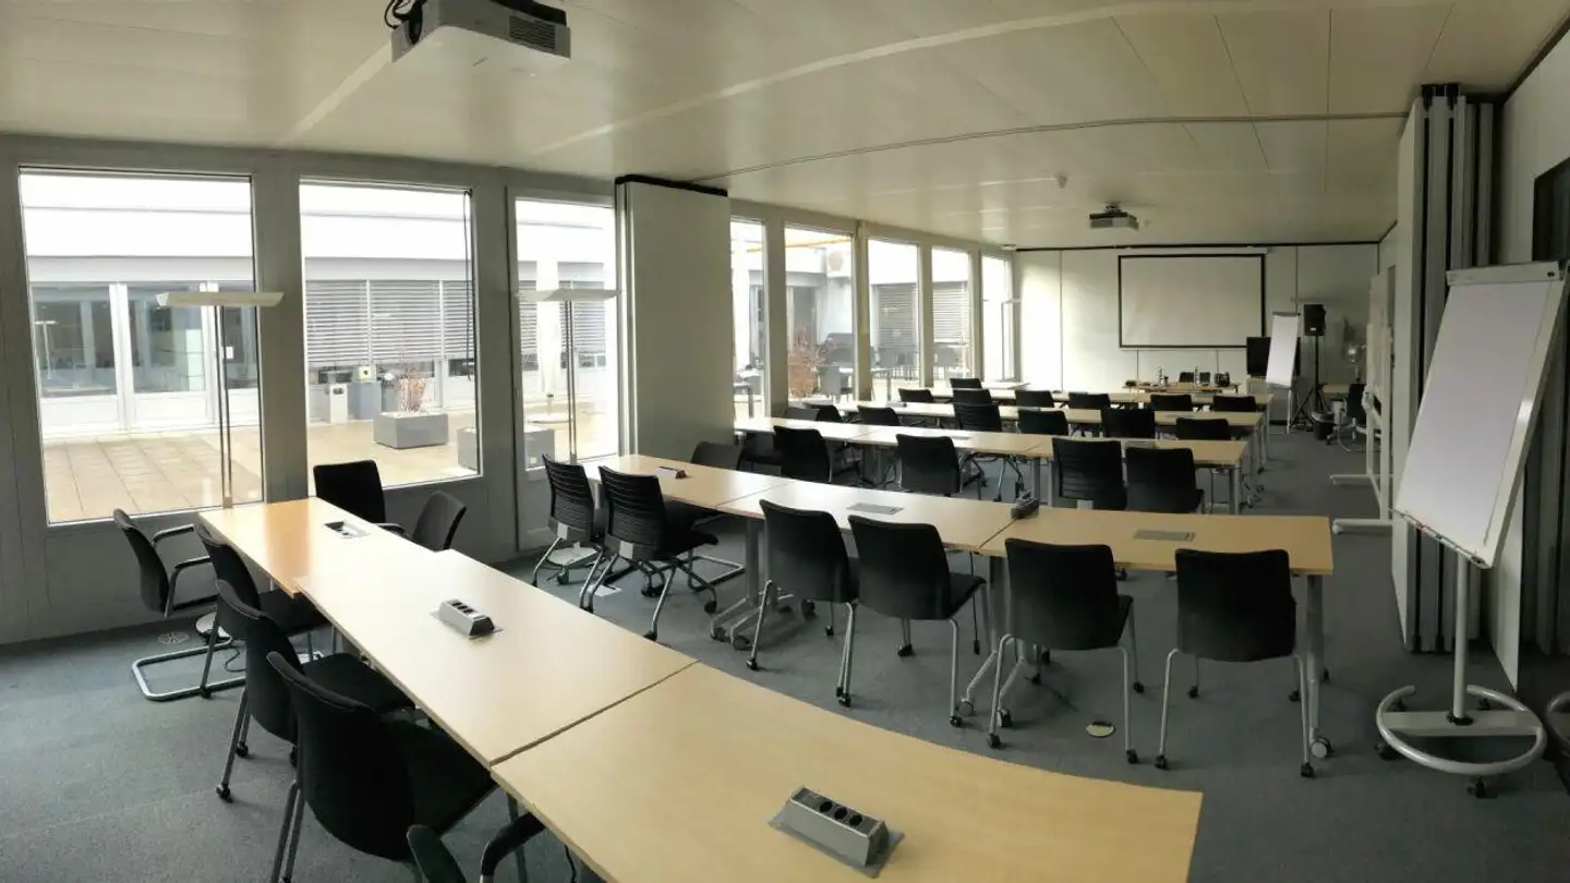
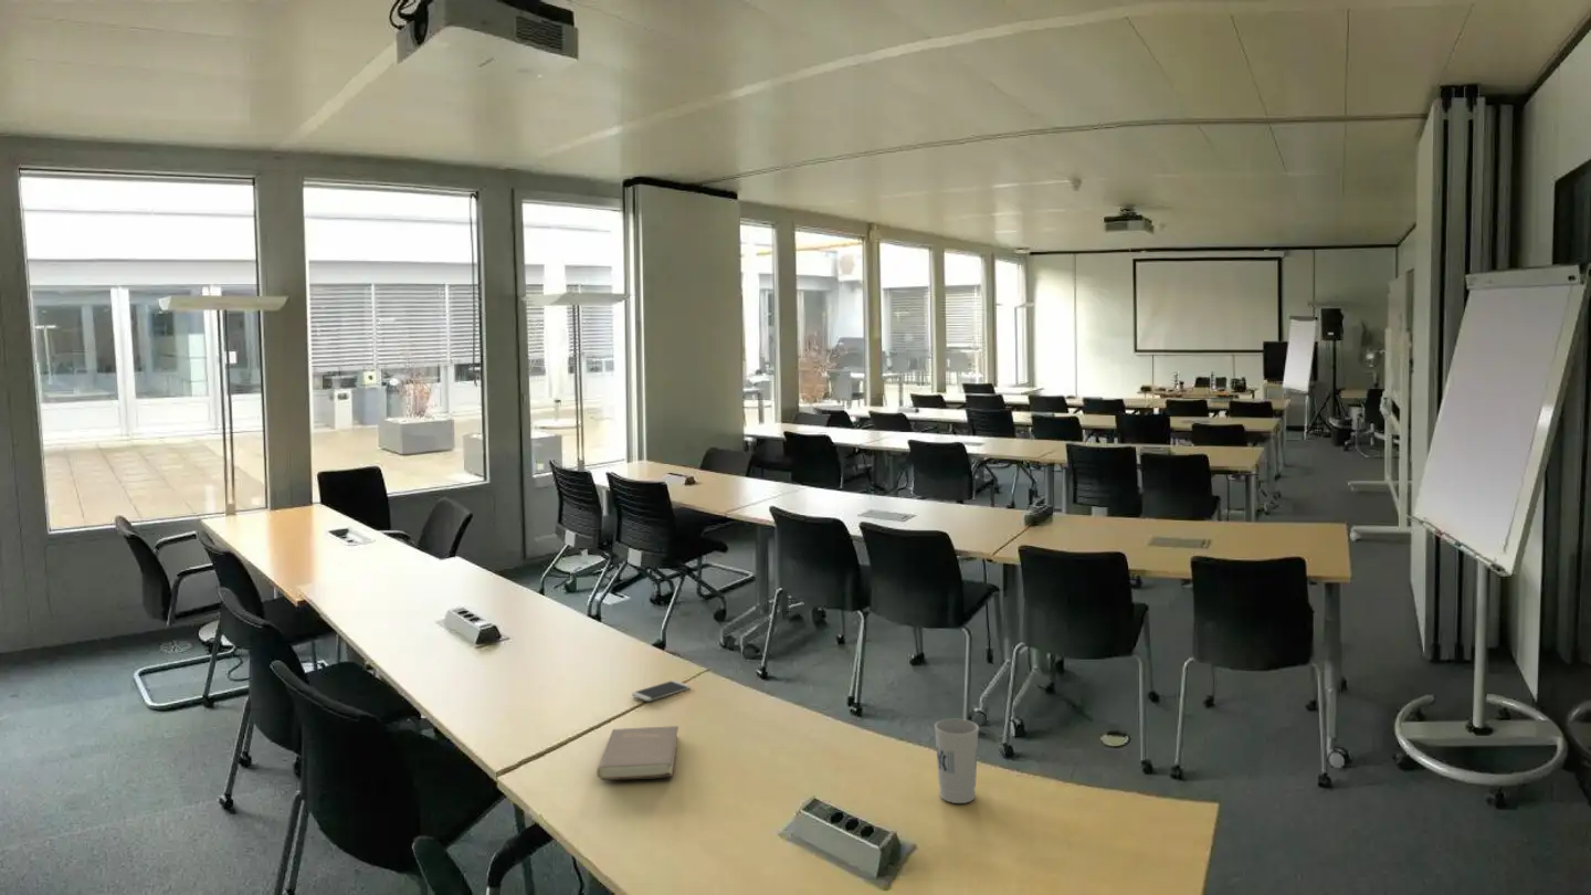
+ book [596,725,679,781]
+ smartphone [631,680,691,702]
+ cup [934,718,980,804]
